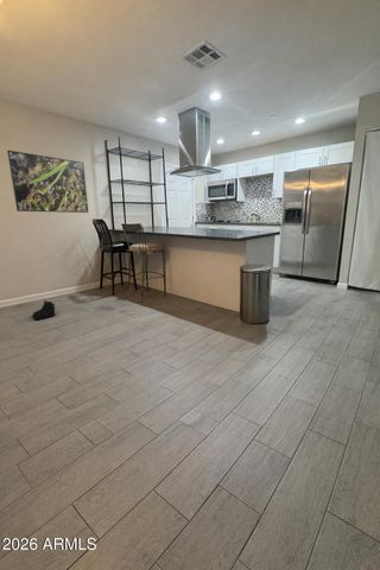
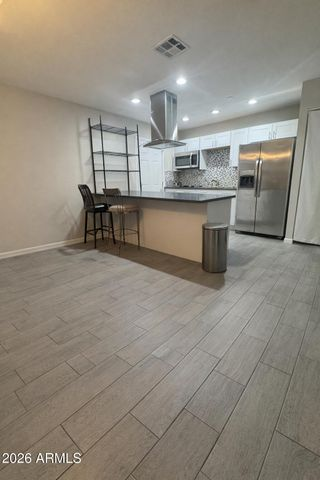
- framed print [6,148,89,214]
- boots [31,299,57,321]
